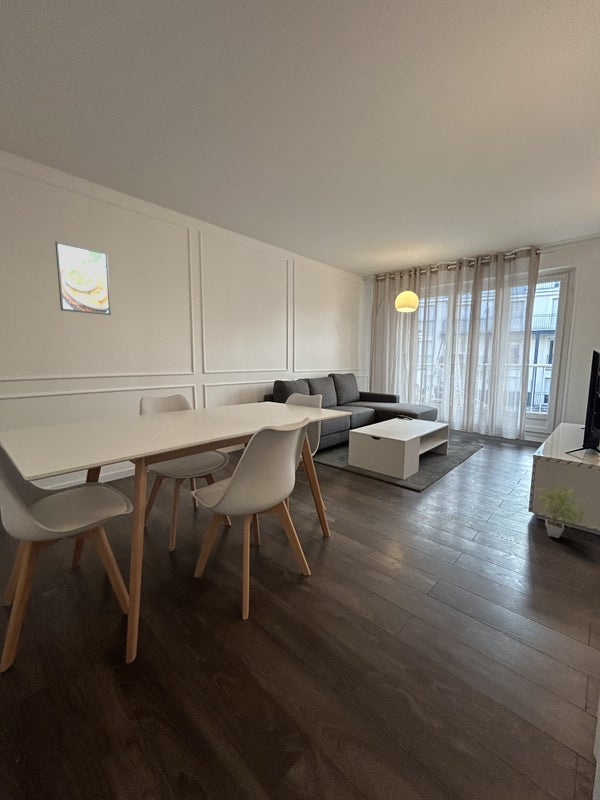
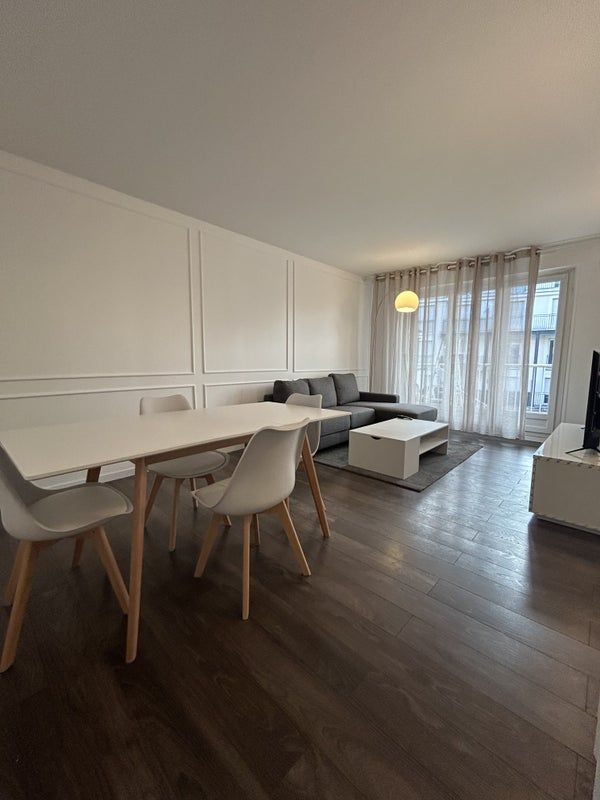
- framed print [54,241,112,316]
- potted plant [534,484,589,539]
